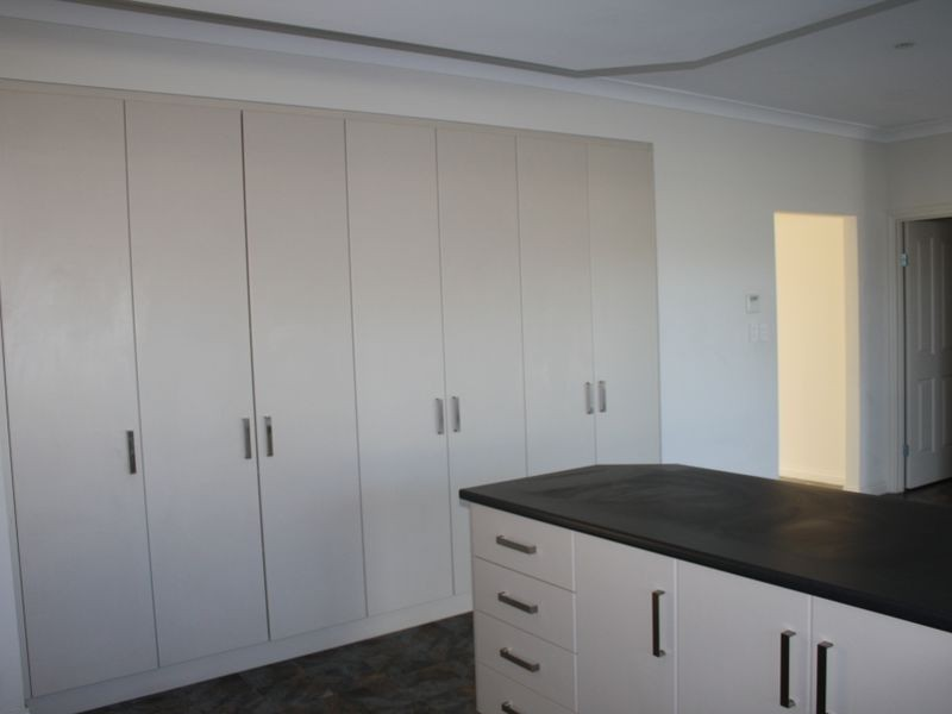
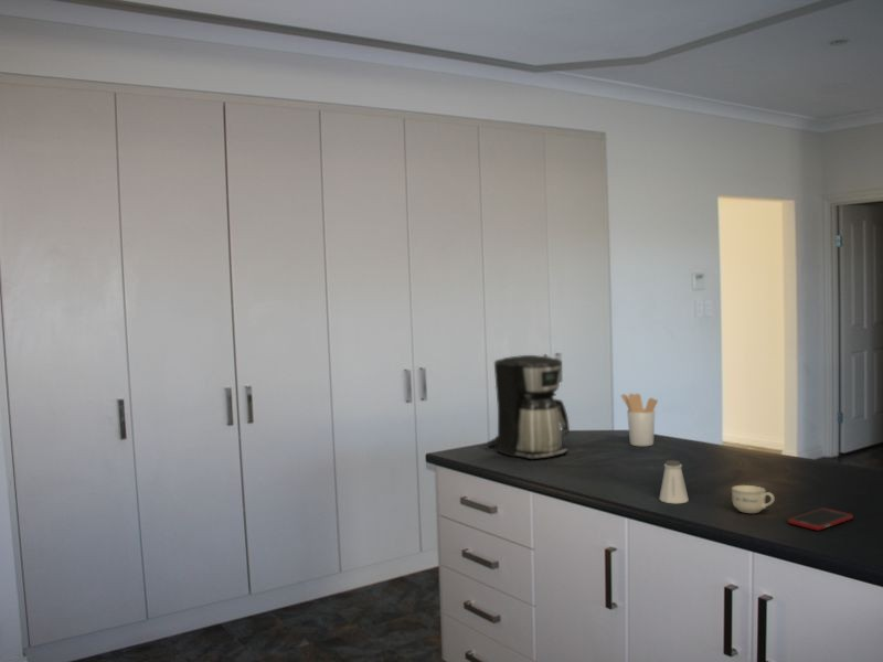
+ cup [731,484,776,514]
+ saltshaker [658,459,690,504]
+ coffee maker [486,354,571,461]
+ cell phone [787,506,854,532]
+ utensil holder [620,393,659,447]
